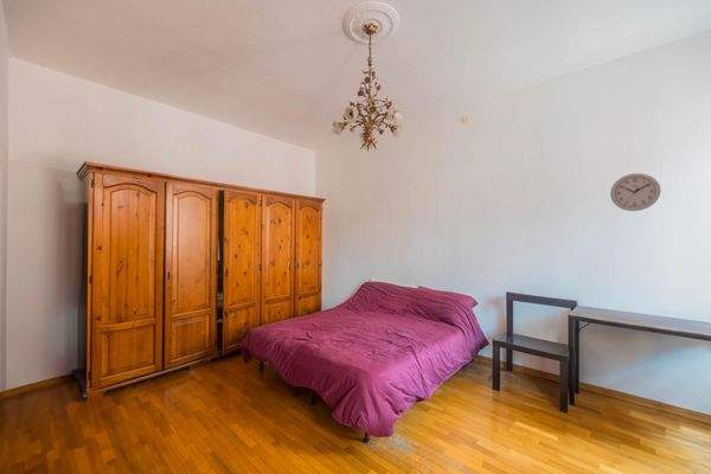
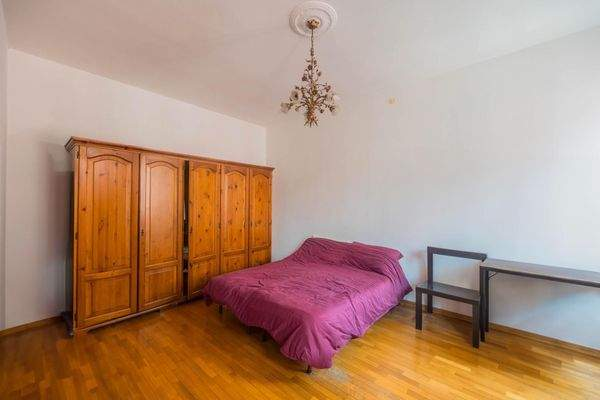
- wall clock [609,172,661,212]
